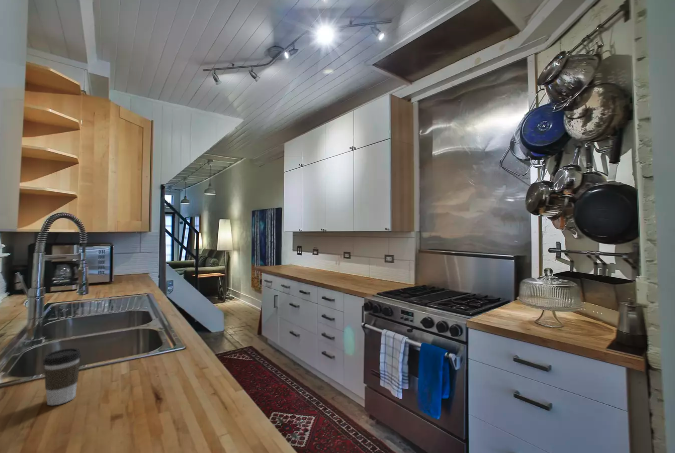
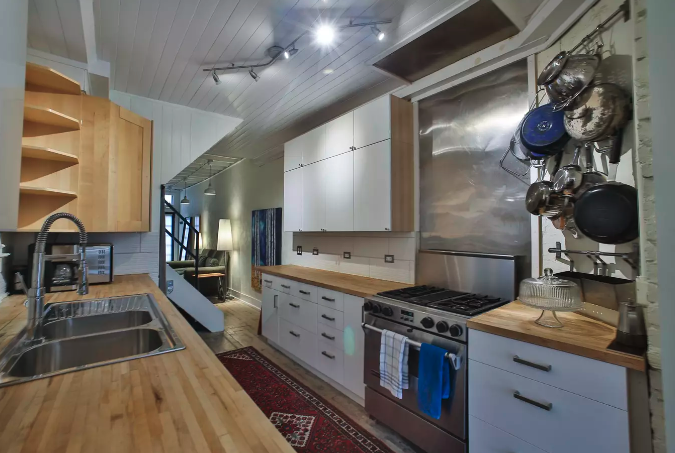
- coffee cup [42,347,82,406]
